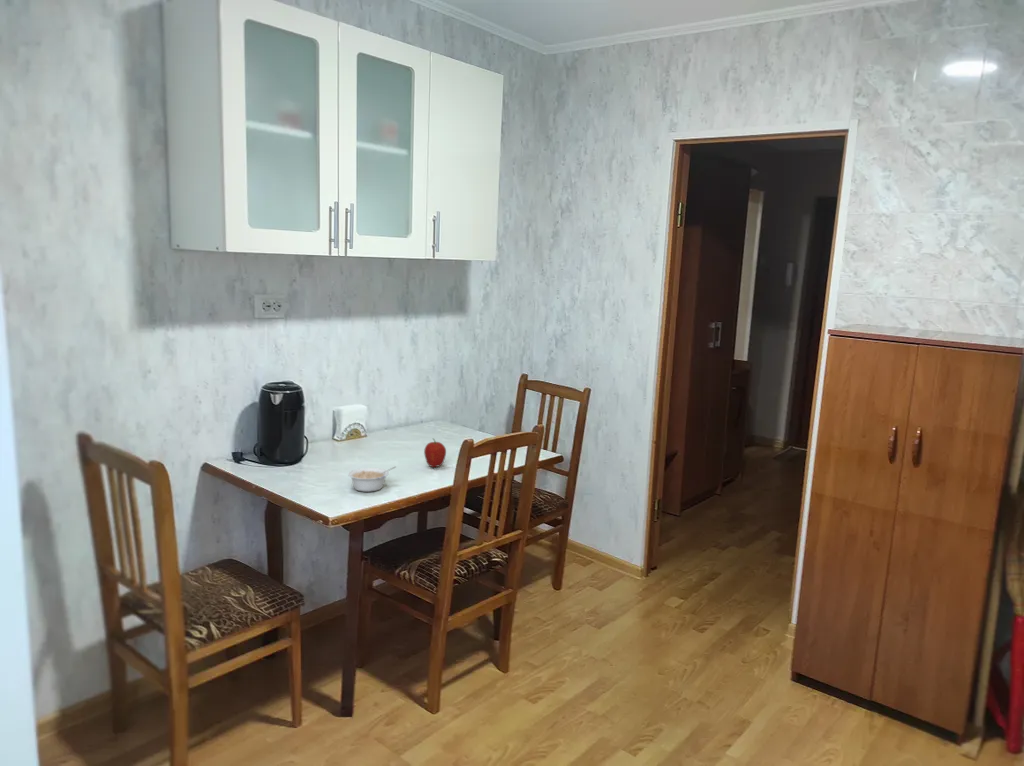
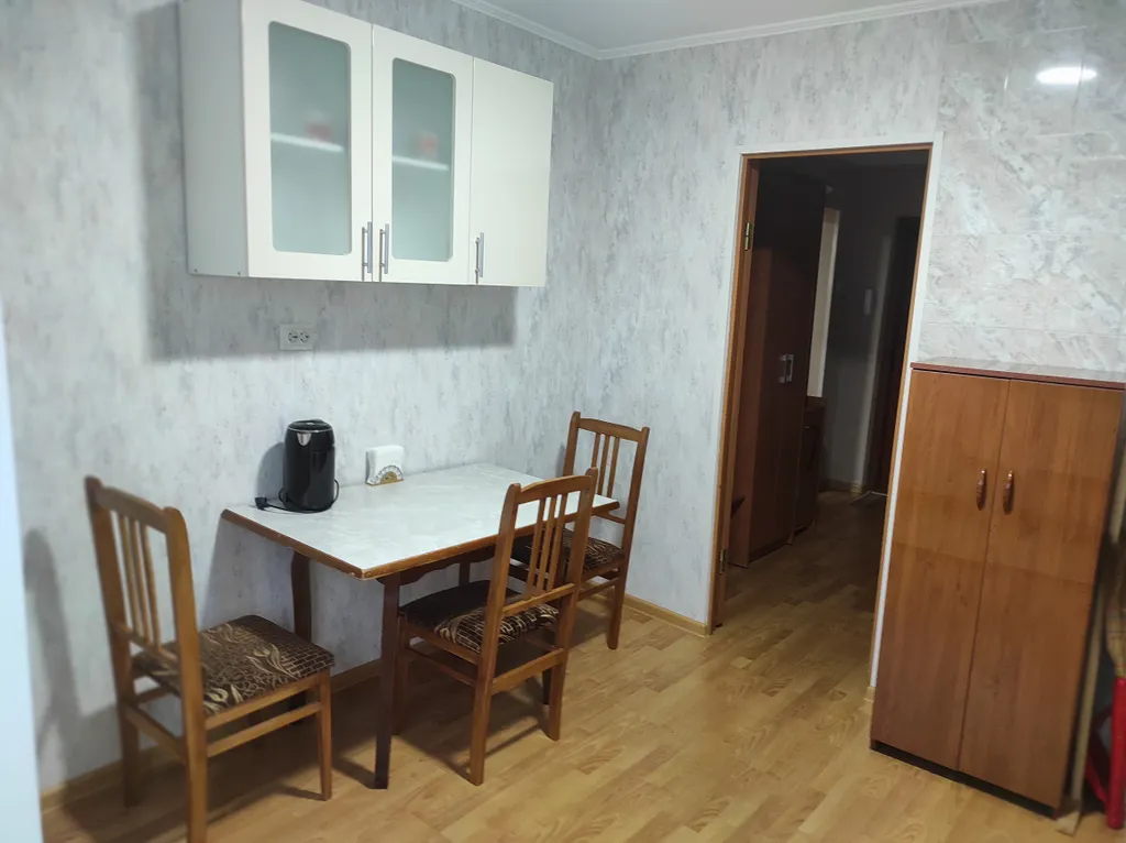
- legume [347,466,397,493]
- fruit [423,437,447,468]
